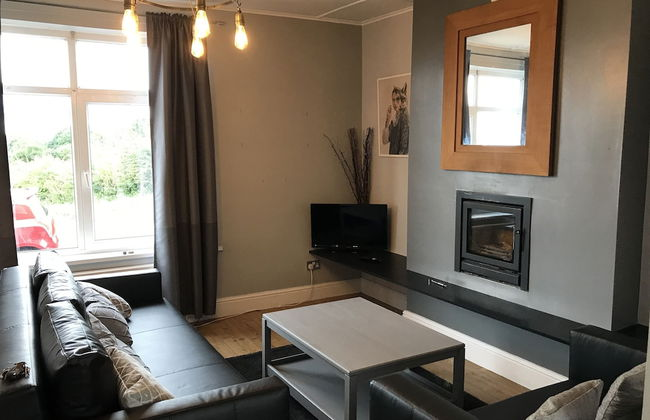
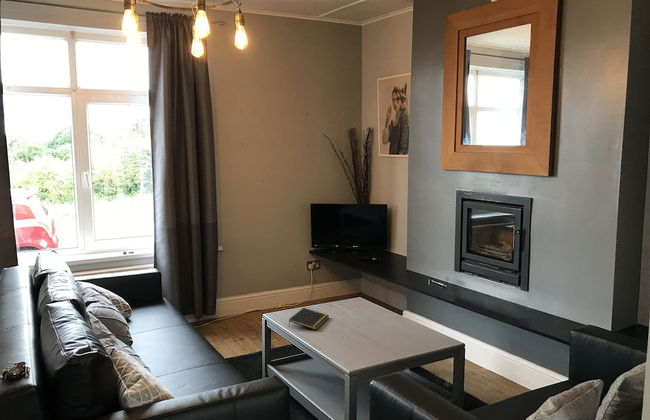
+ notepad [288,307,330,331]
